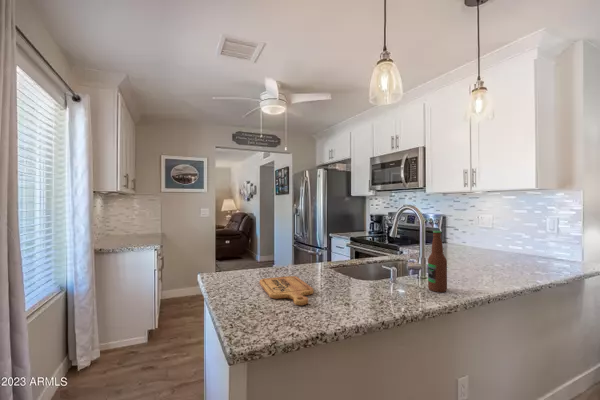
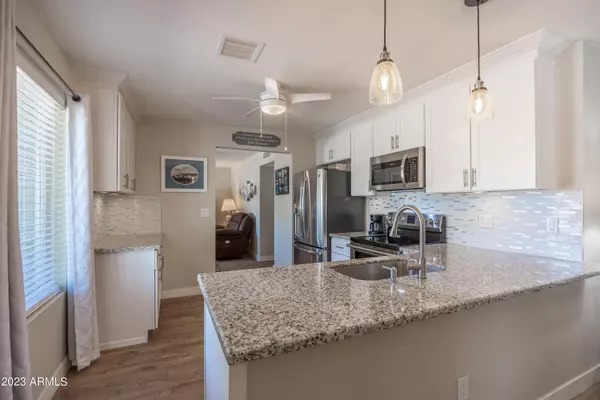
- cutting board [259,275,314,306]
- bottle [427,230,448,293]
